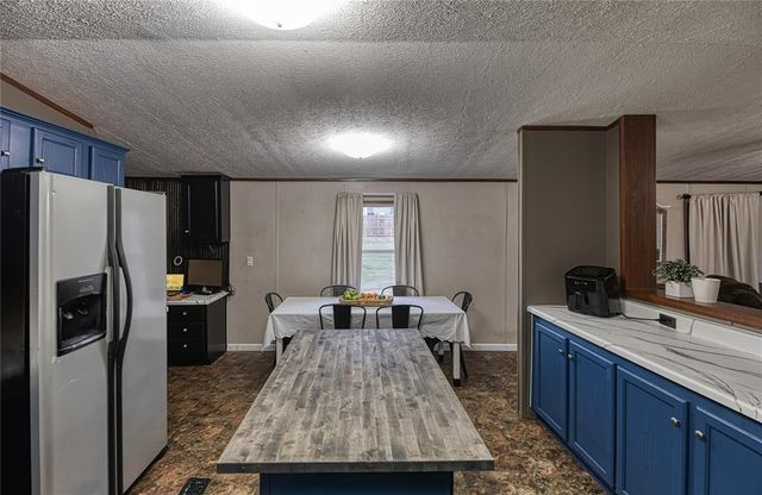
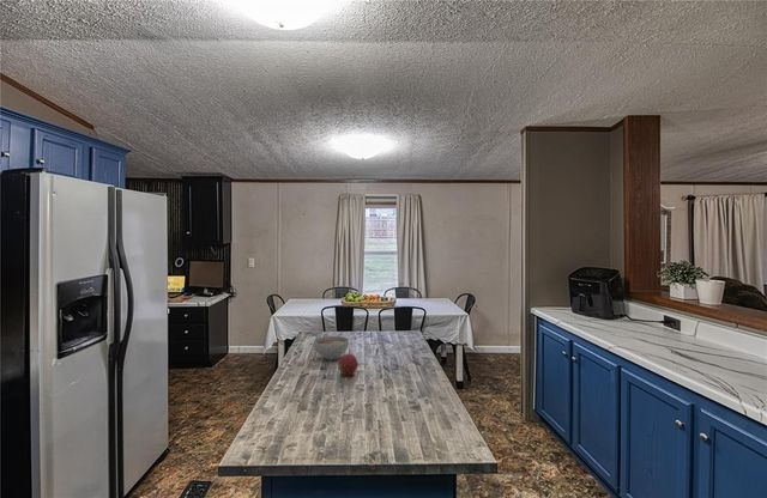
+ bowl [312,335,351,362]
+ fruit [337,353,358,376]
